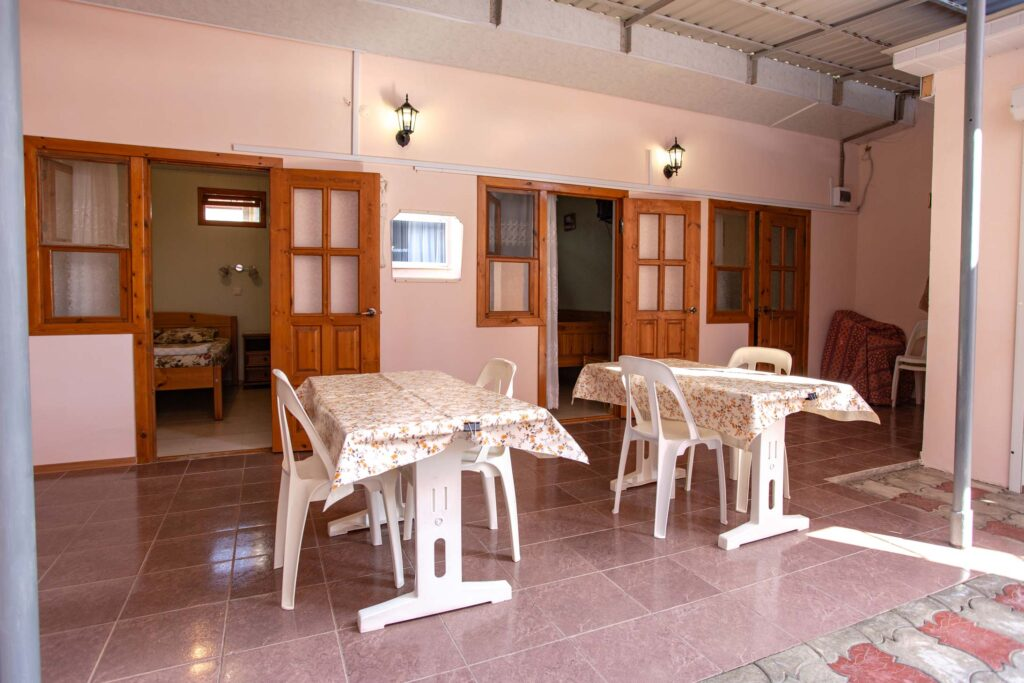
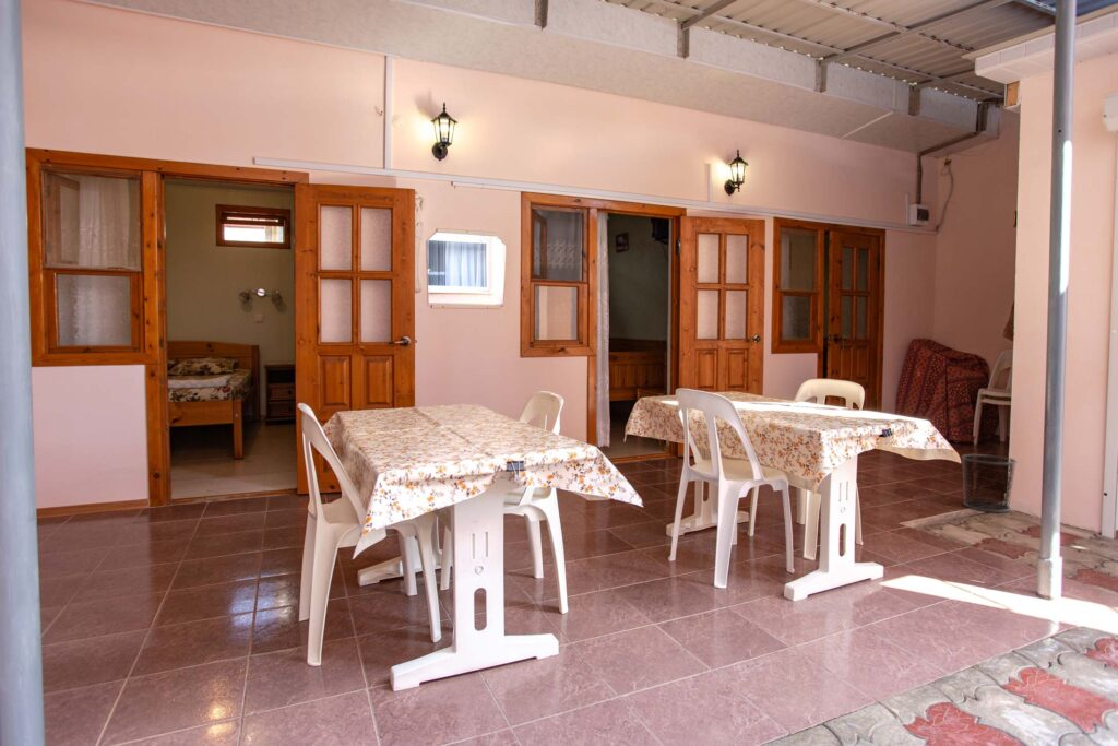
+ waste bin [960,453,1018,513]
